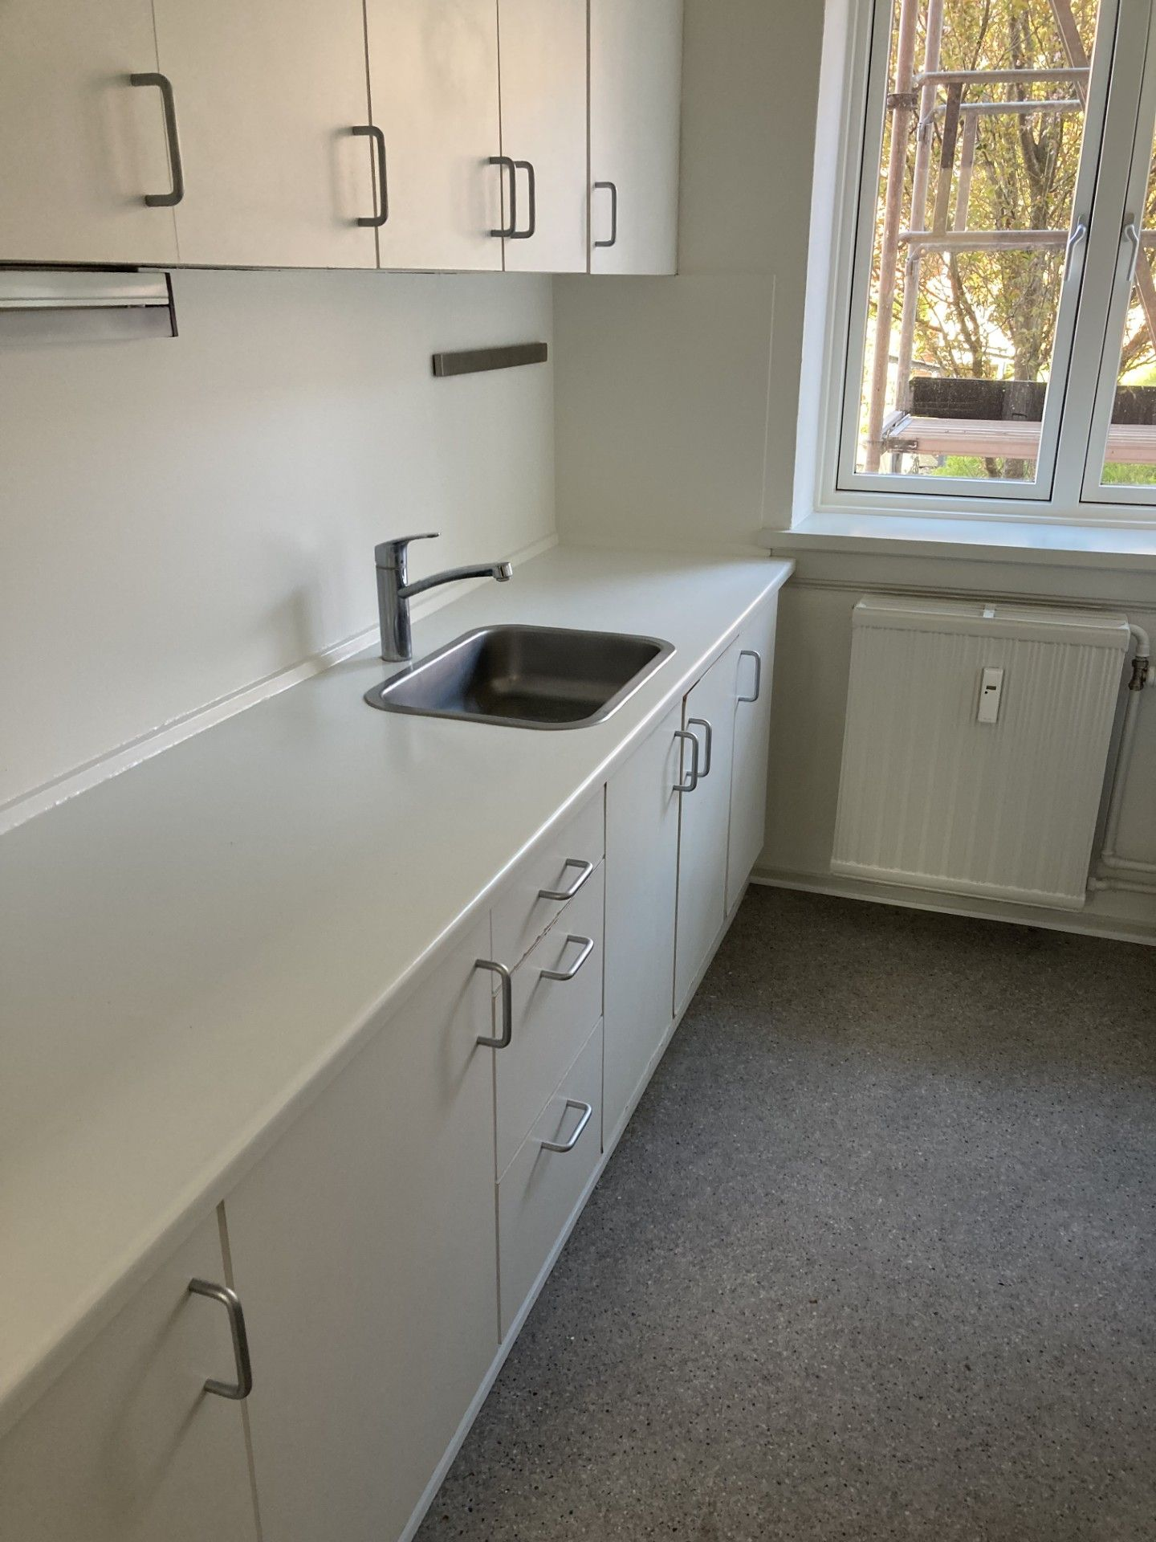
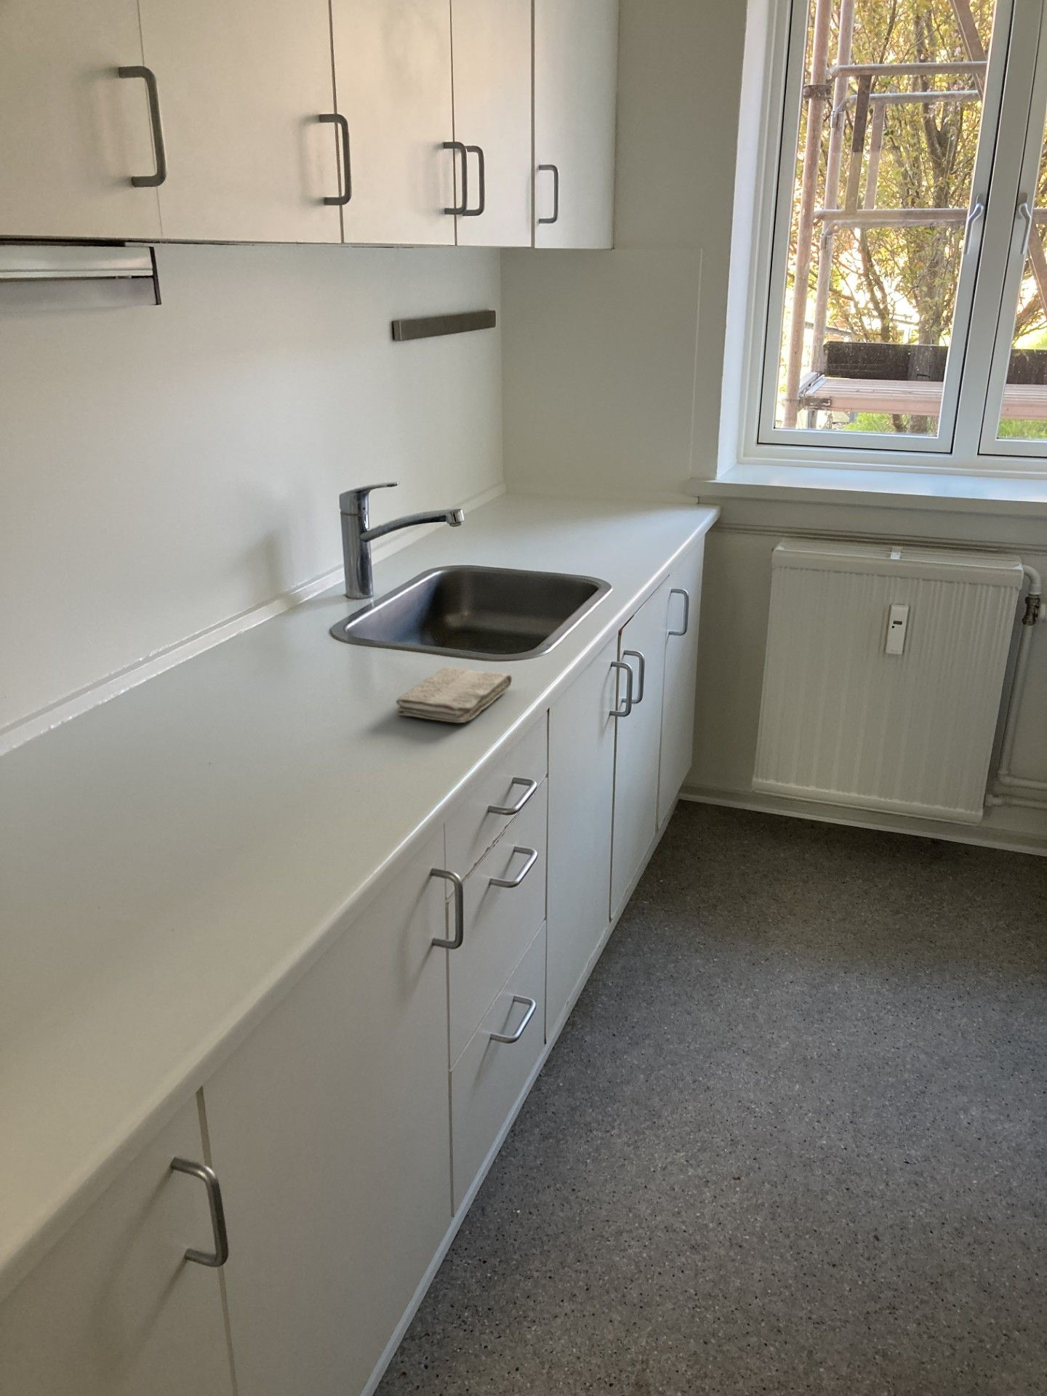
+ washcloth [395,666,513,723]
